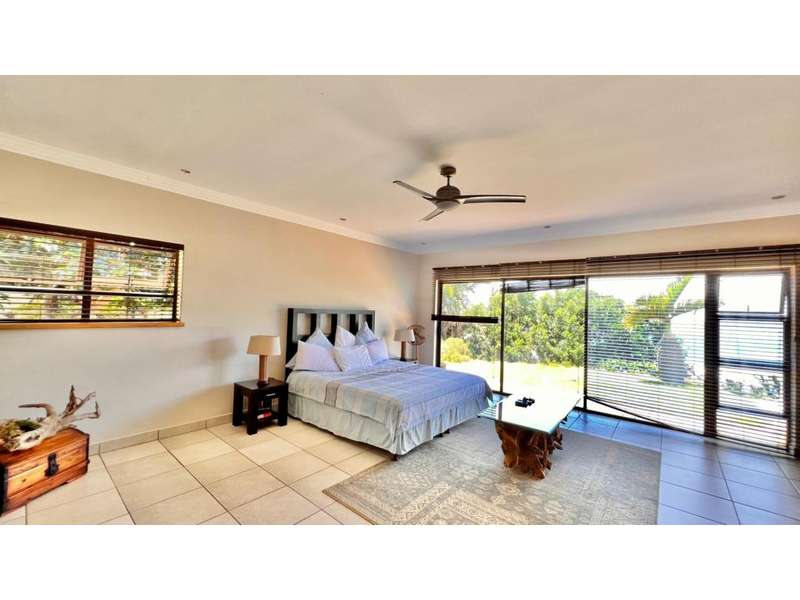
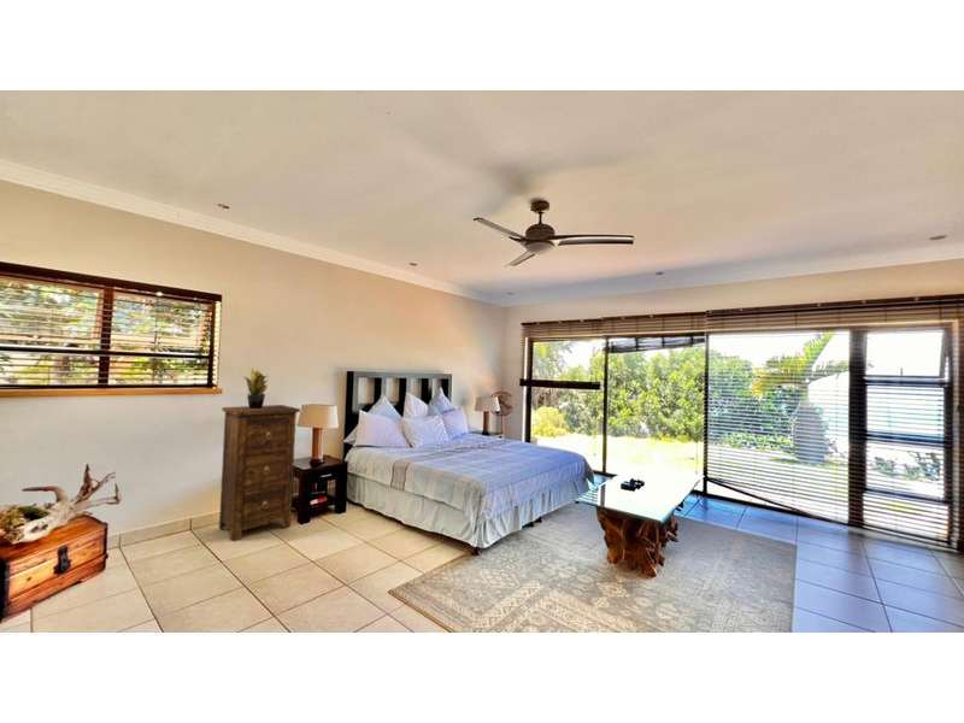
+ cabinet [218,404,301,542]
+ potted plant [242,368,270,408]
